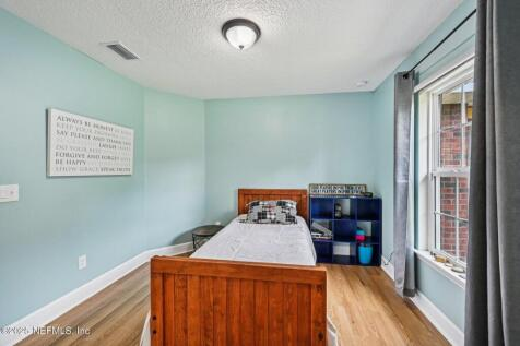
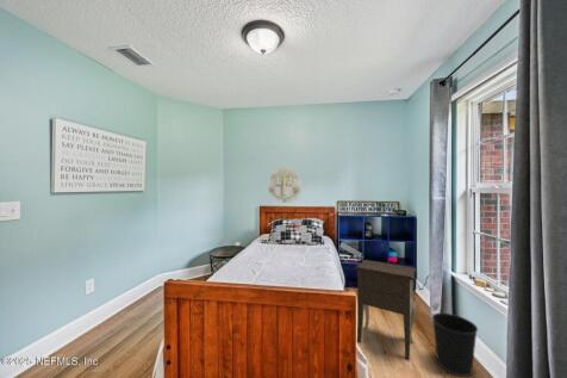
+ nightstand [354,259,418,361]
+ wall decoration [267,167,304,204]
+ wastebasket [431,312,479,378]
